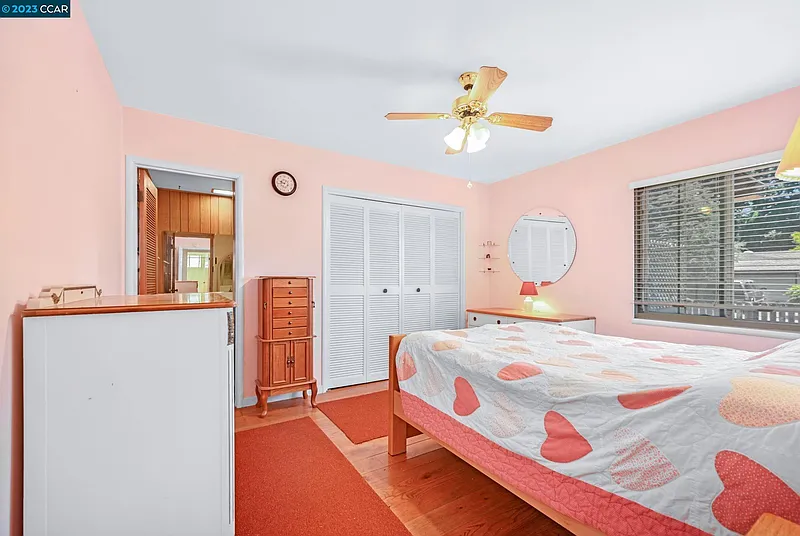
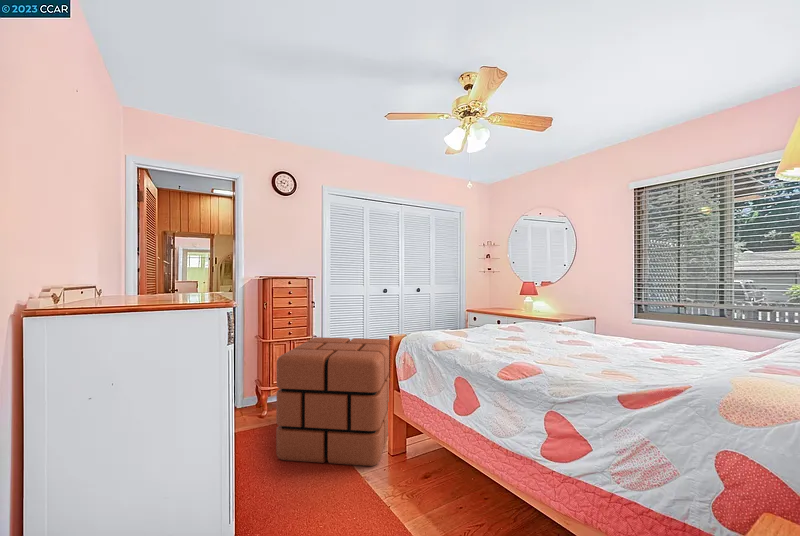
+ pouf [275,336,390,467]
